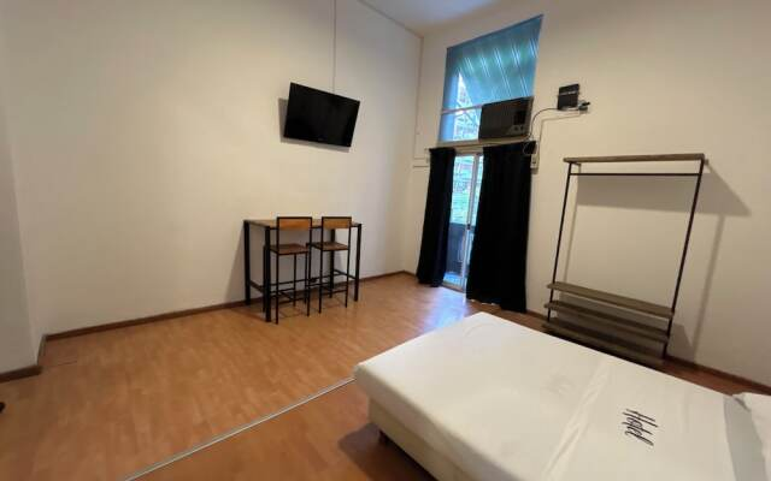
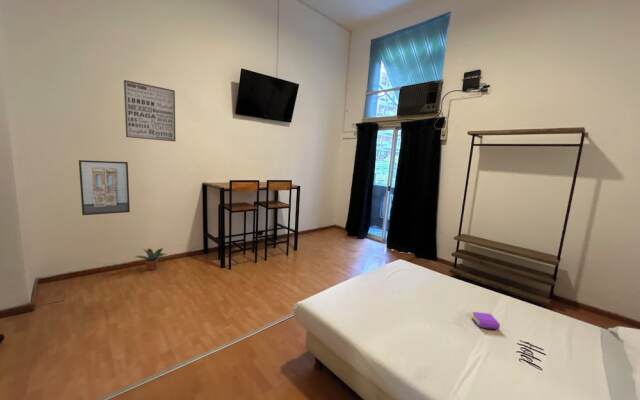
+ book [470,311,501,331]
+ wall art [123,79,176,143]
+ potted plant [135,247,167,271]
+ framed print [78,159,131,216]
